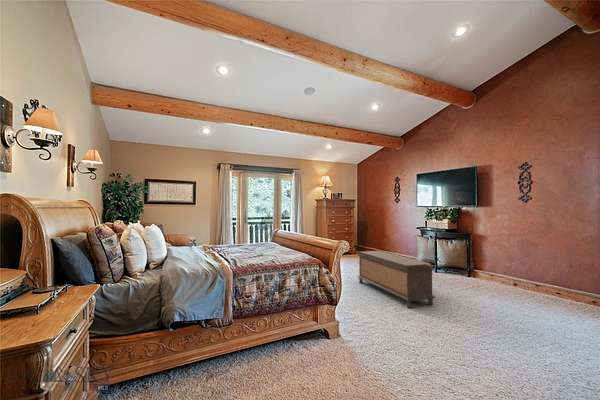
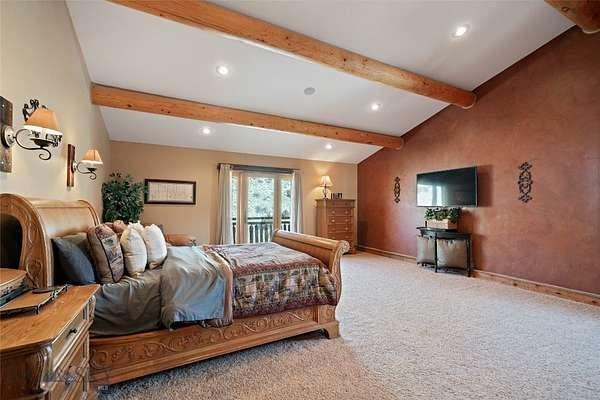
- bench [357,250,436,309]
